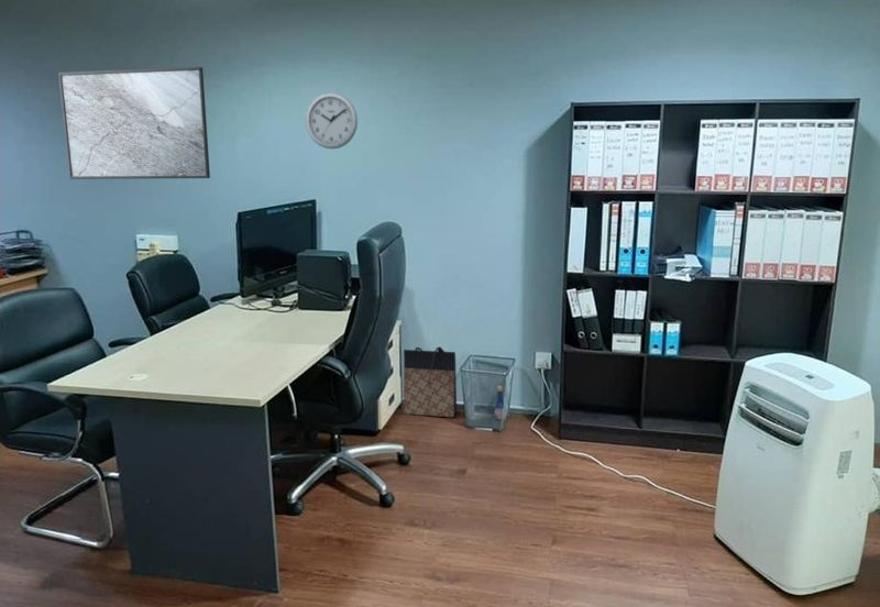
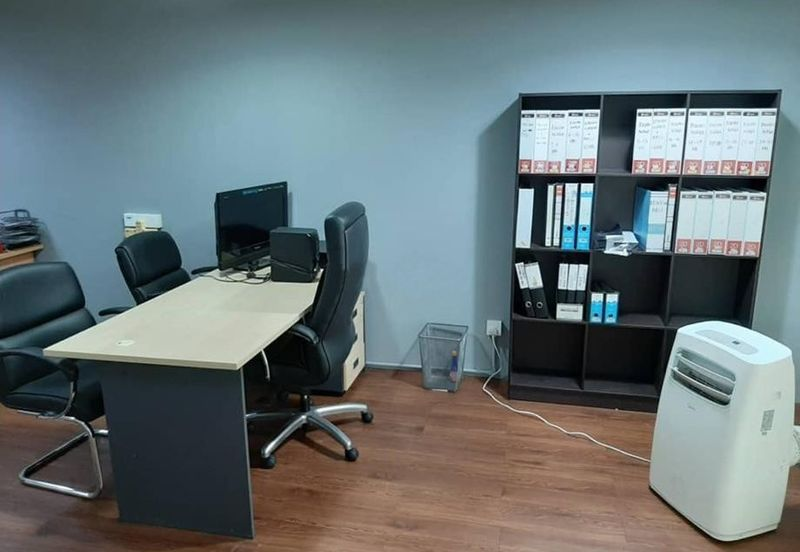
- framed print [57,66,211,180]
- wall clock [305,91,359,151]
- bag [402,345,458,418]
